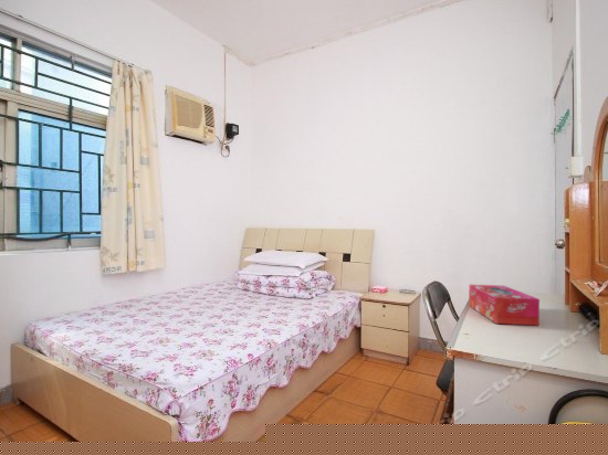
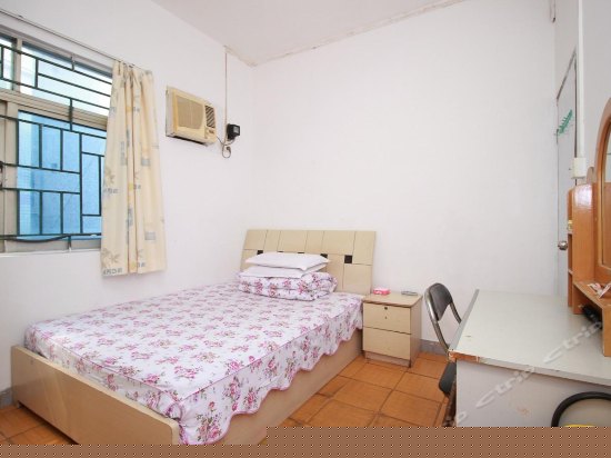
- tissue box [468,284,541,327]
